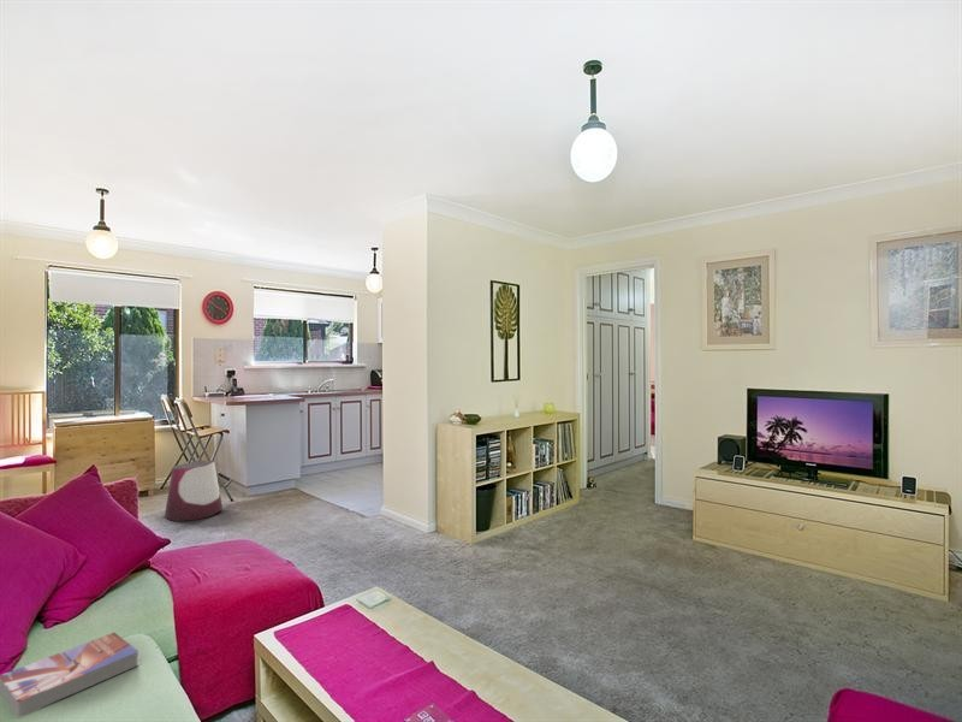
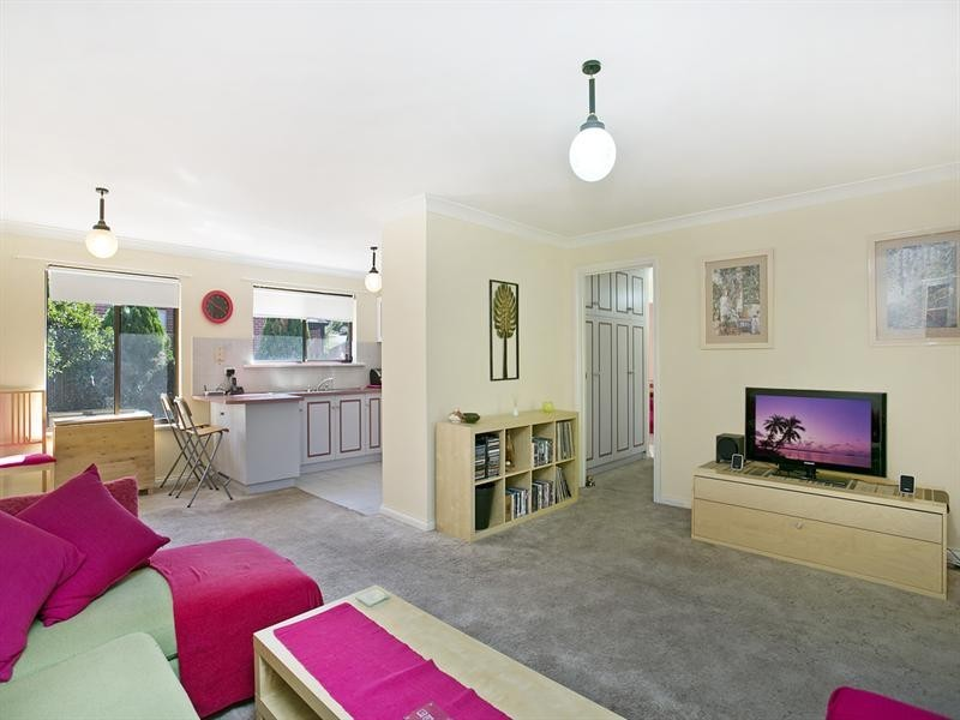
- textbook [0,632,141,720]
- stool [164,460,224,522]
